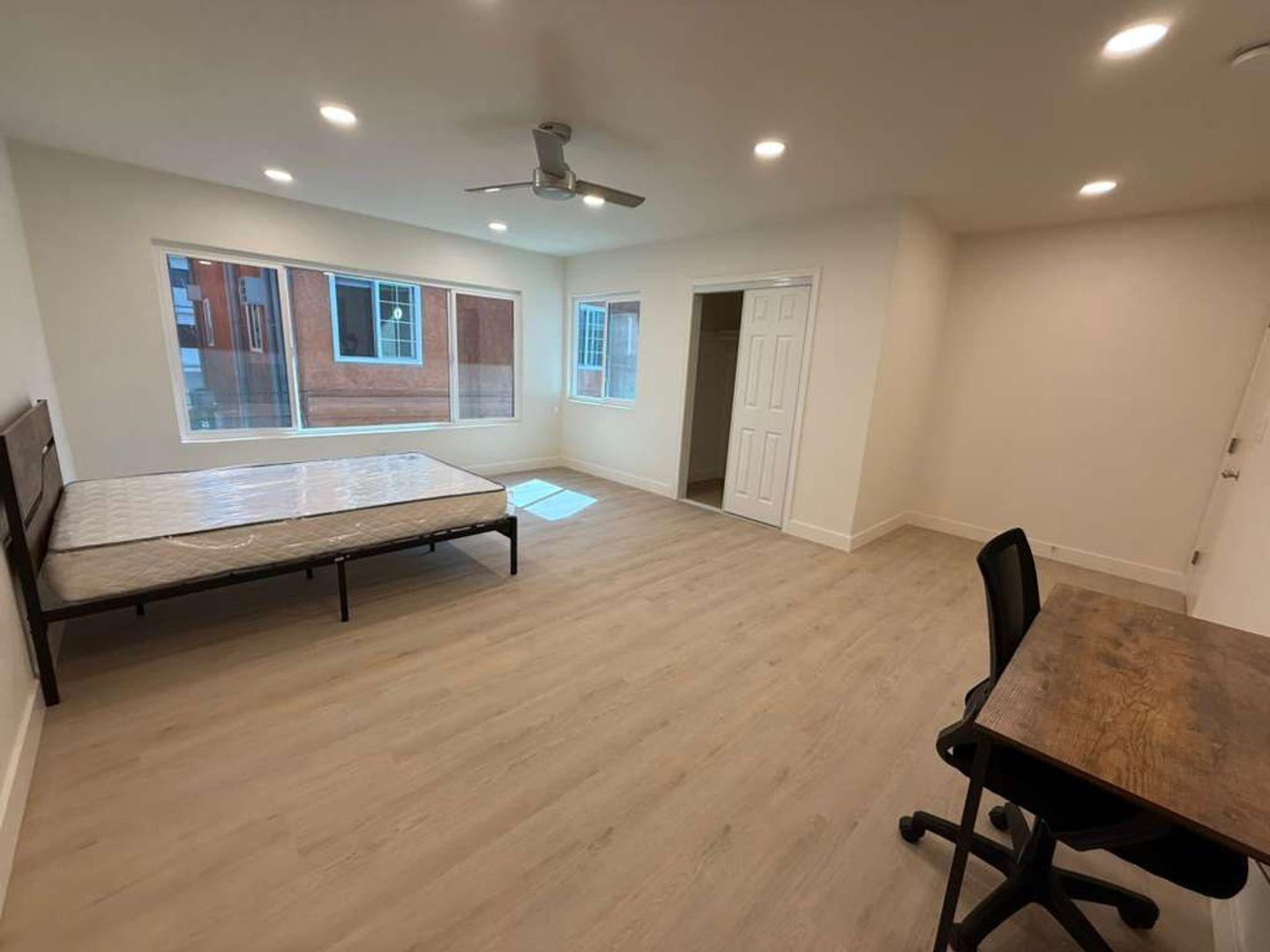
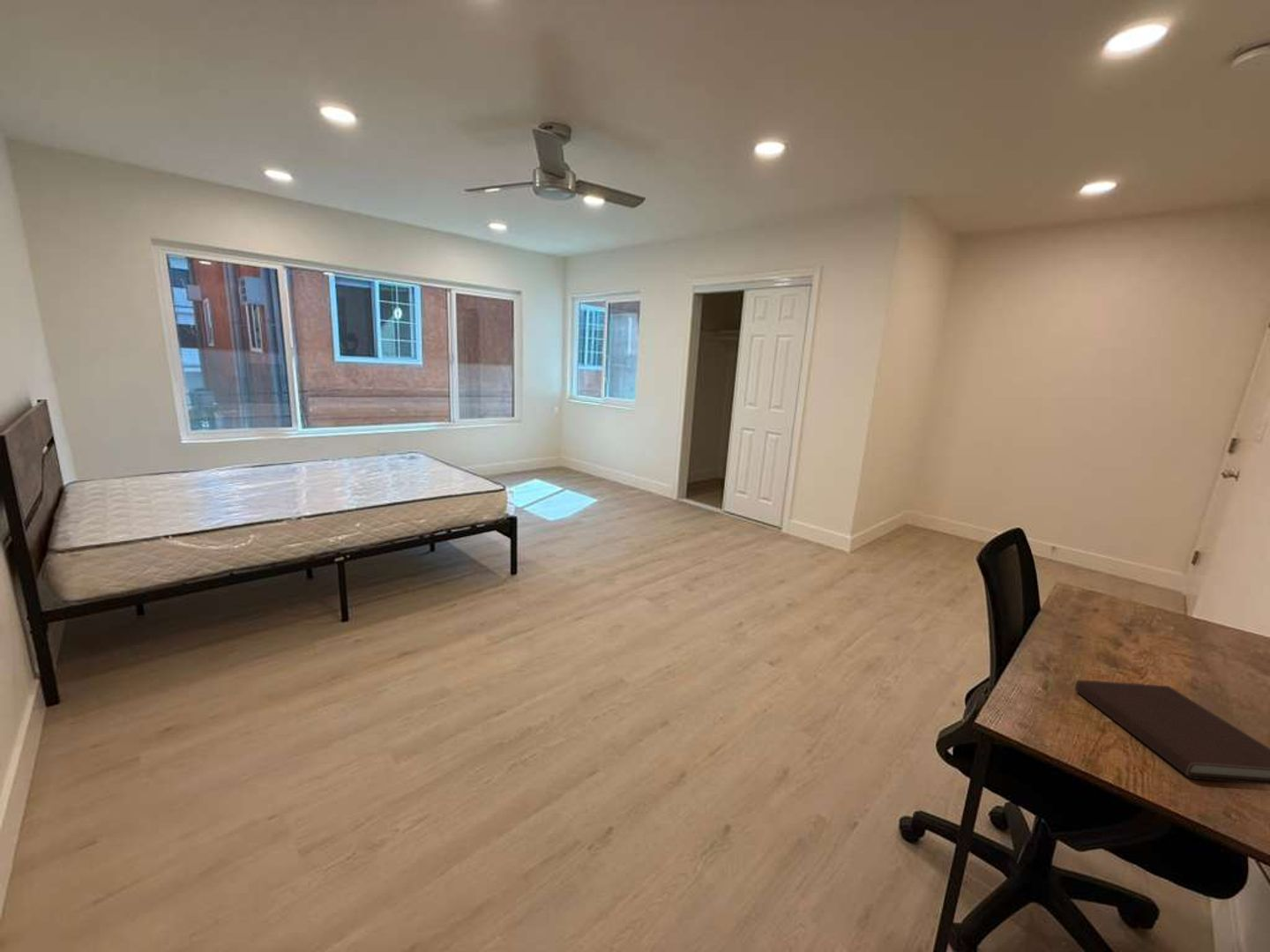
+ notebook [1074,680,1270,785]
